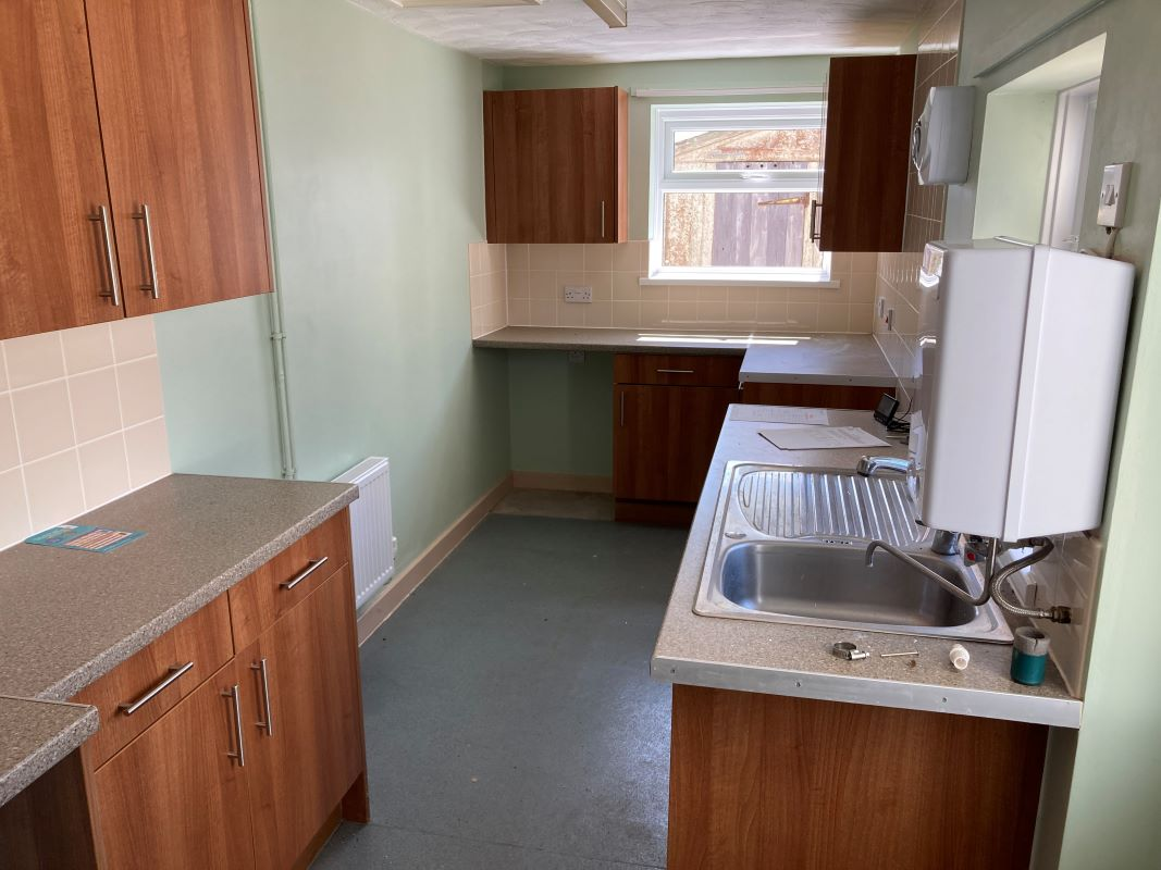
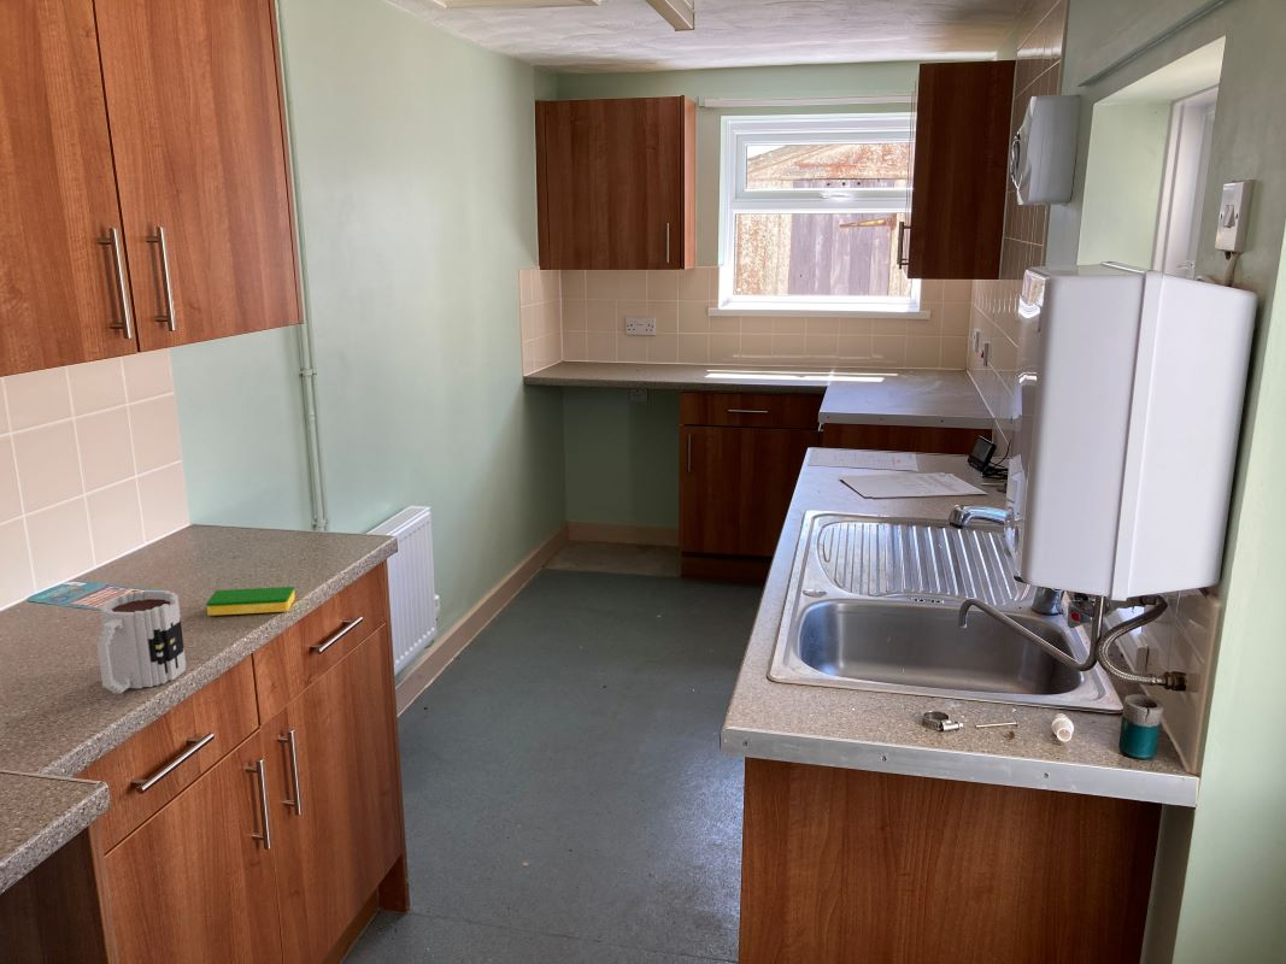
+ mug [95,589,187,694]
+ dish sponge [205,586,296,617]
